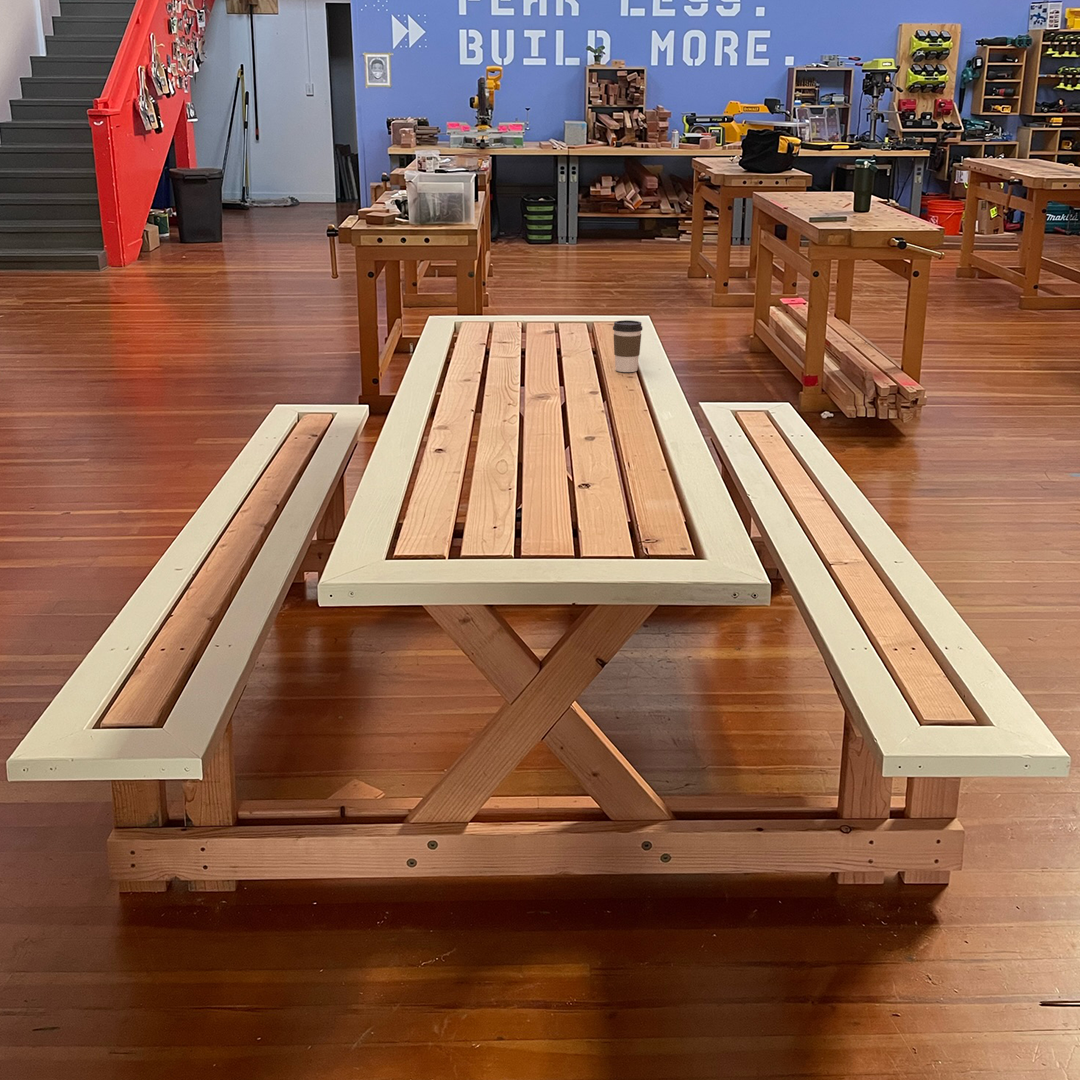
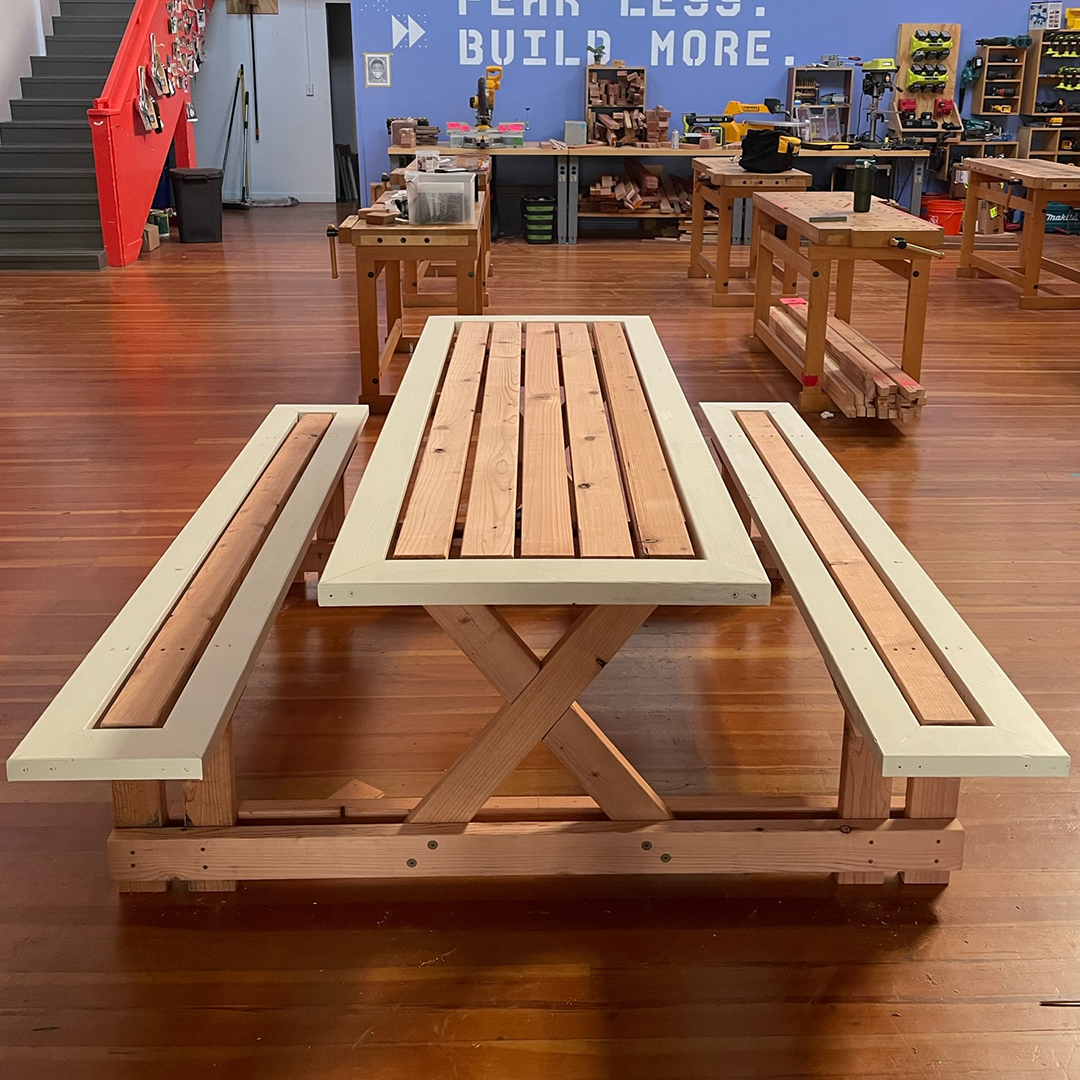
- coffee cup [612,319,643,373]
